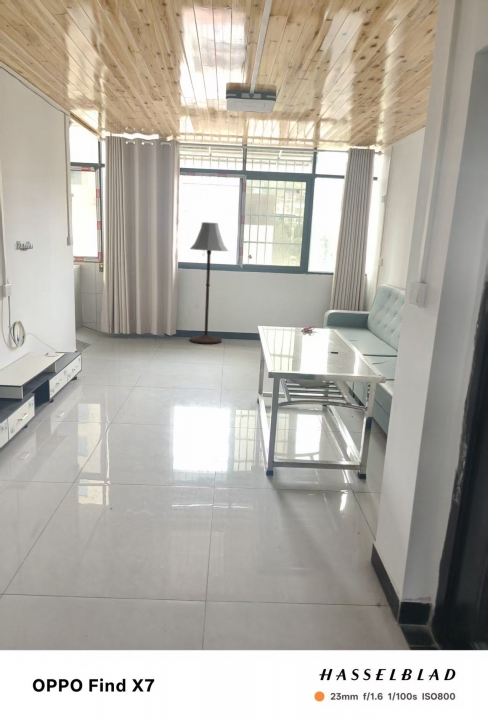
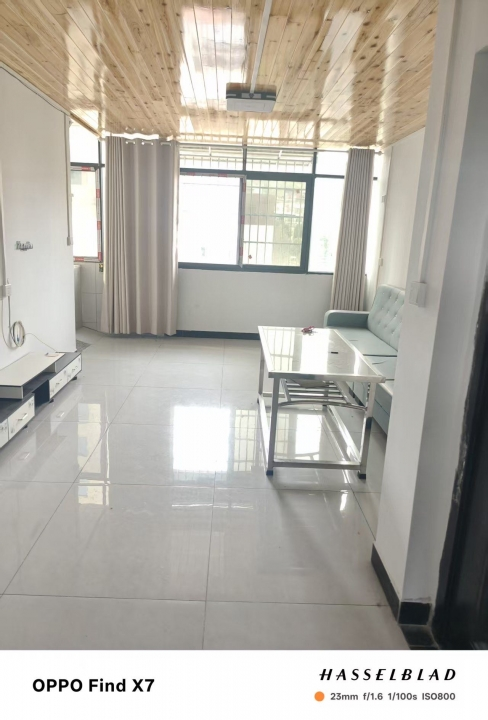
- floor lamp [189,221,229,345]
